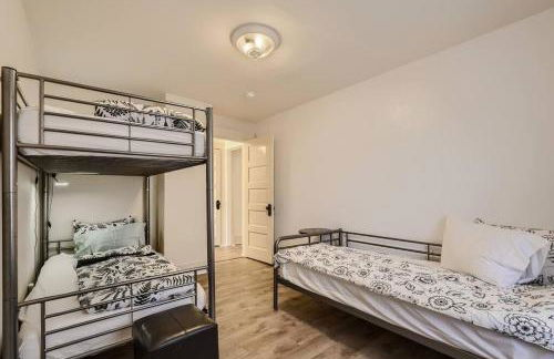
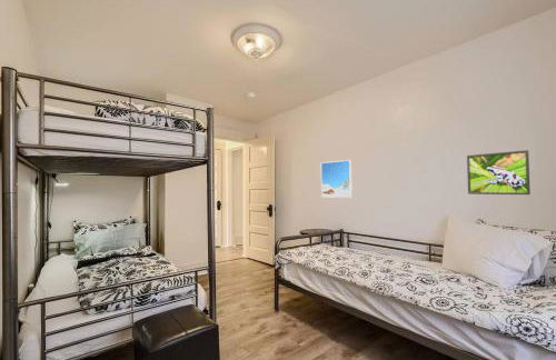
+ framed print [320,159,354,199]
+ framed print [466,149,532,196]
